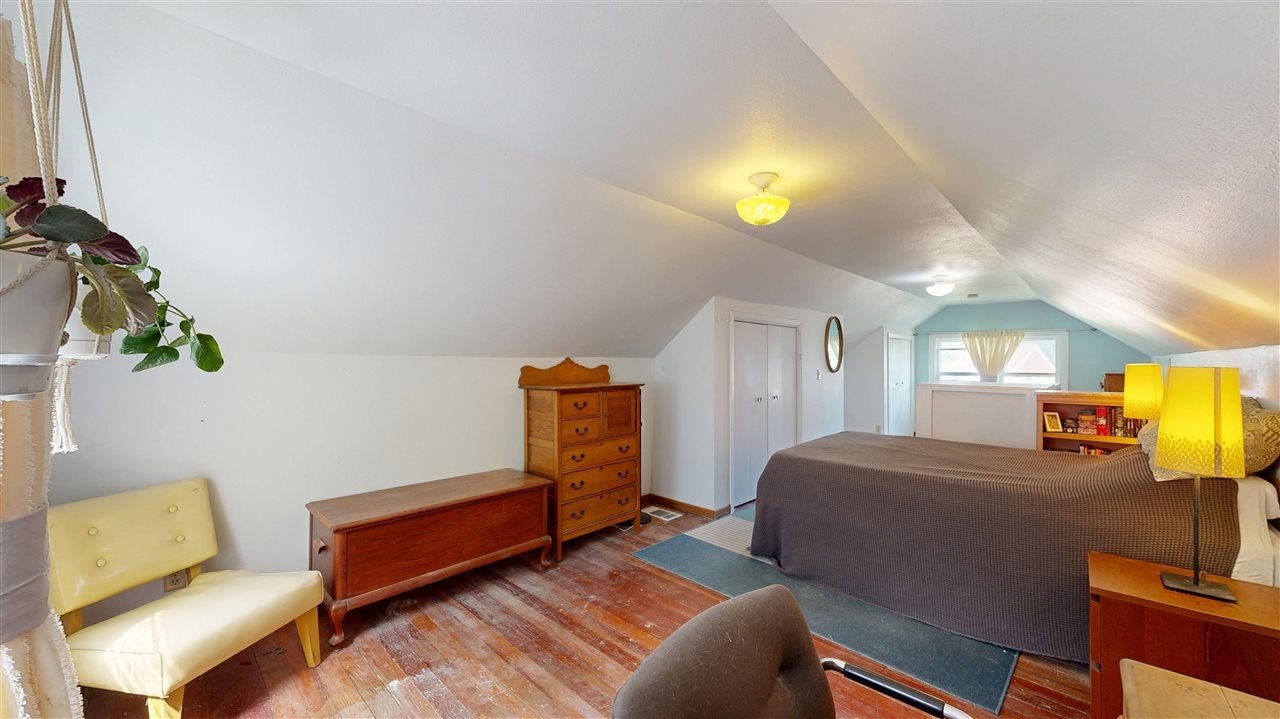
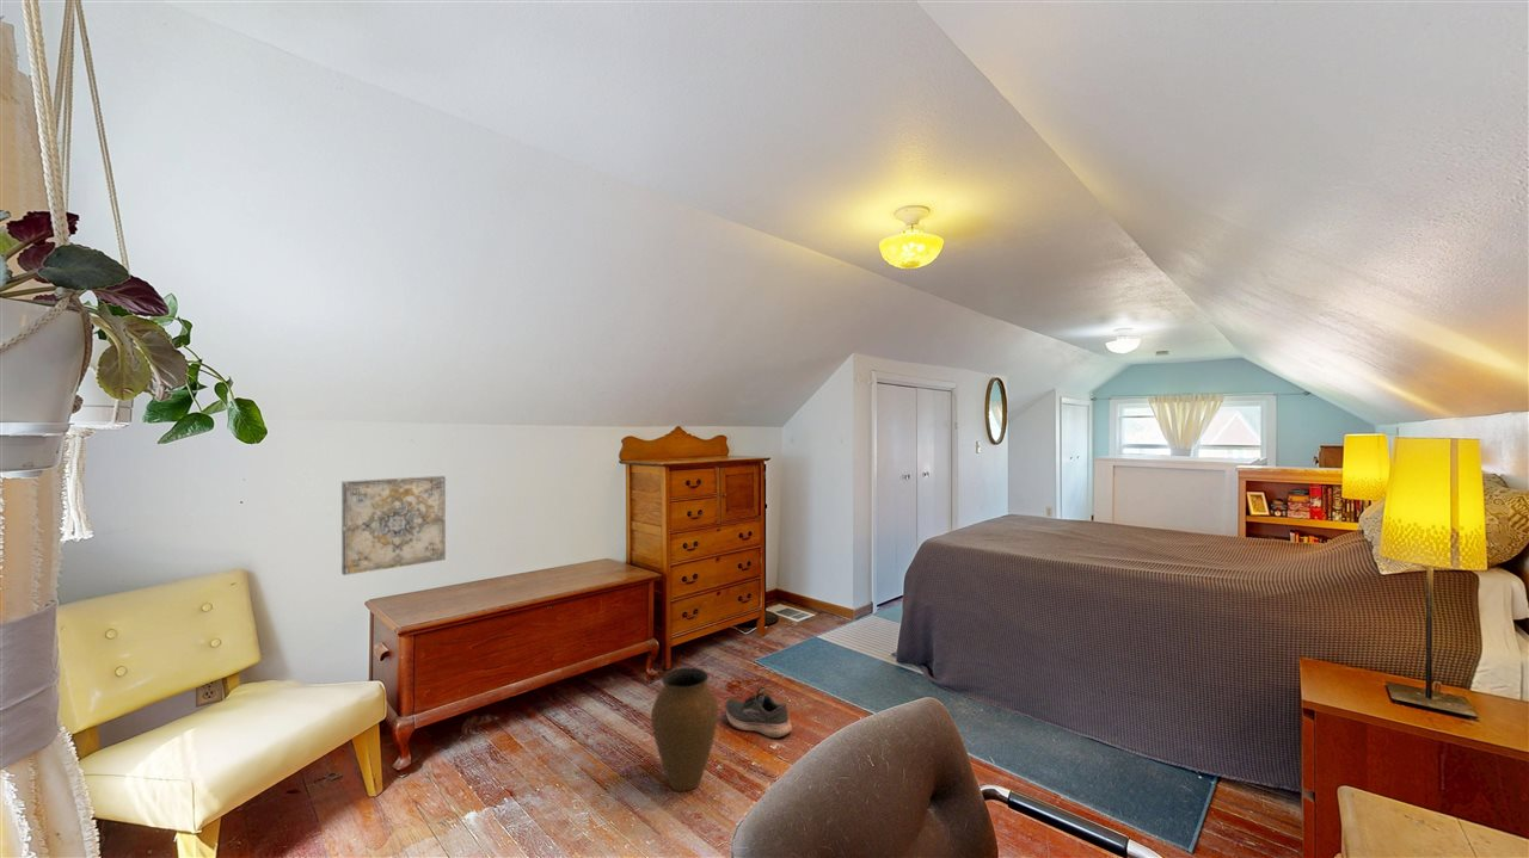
+ shoe [724,686,793,739]
+ wall art [340,475,447,576]
+ vase [650,667,720,792]
